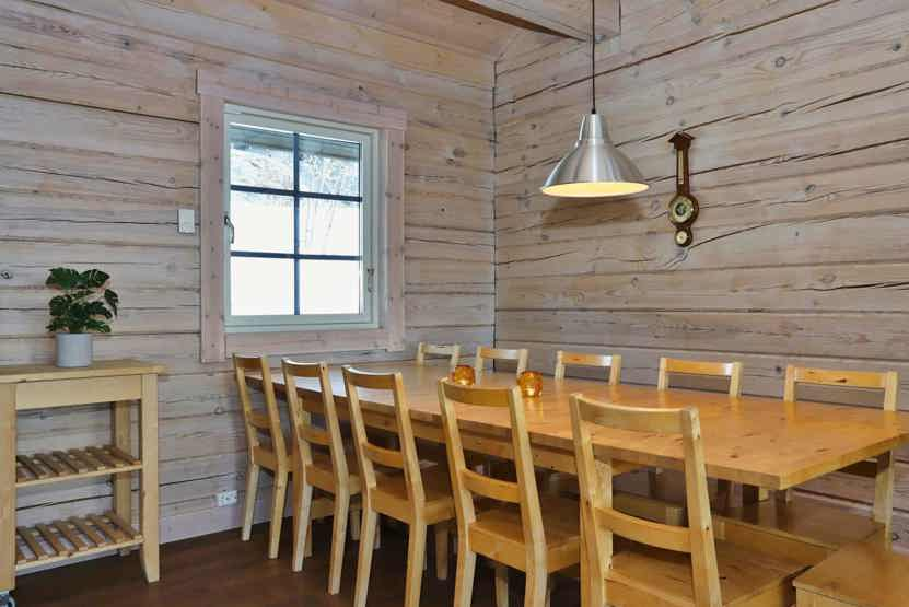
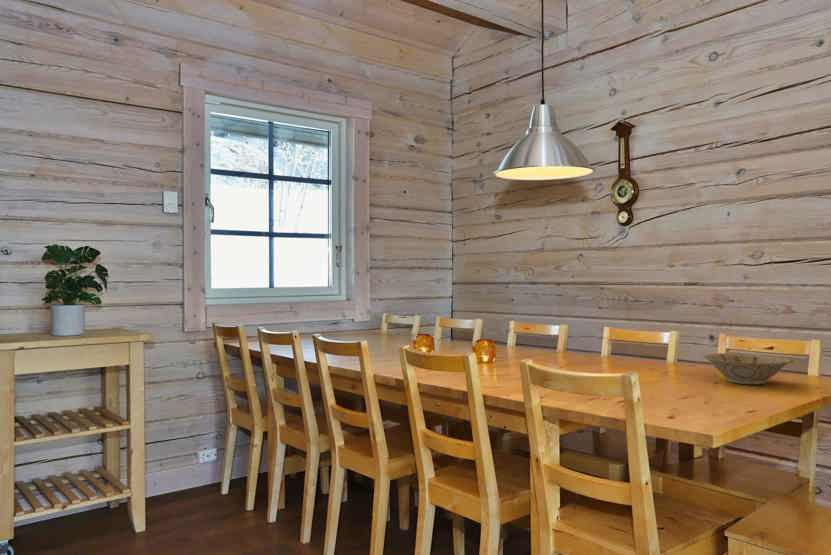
+ bowl [701,352,794,385]
